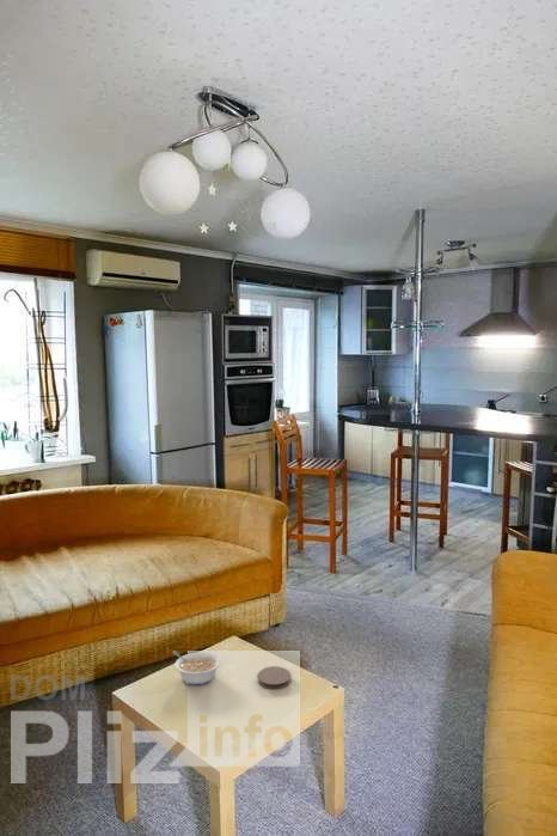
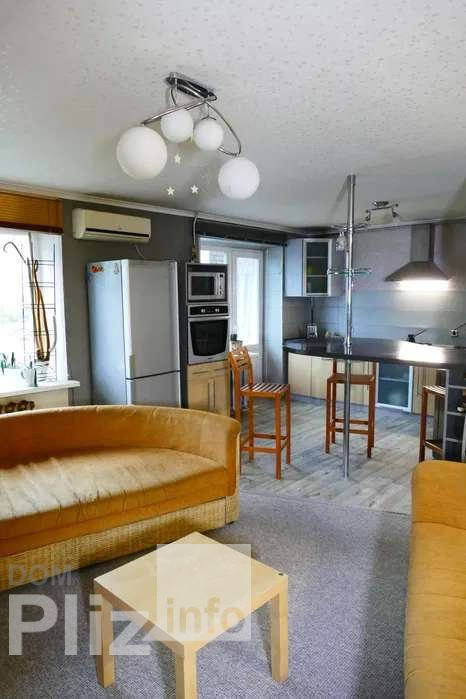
- legume [171,651,222,687]
- coaster [257,665,292,690]
